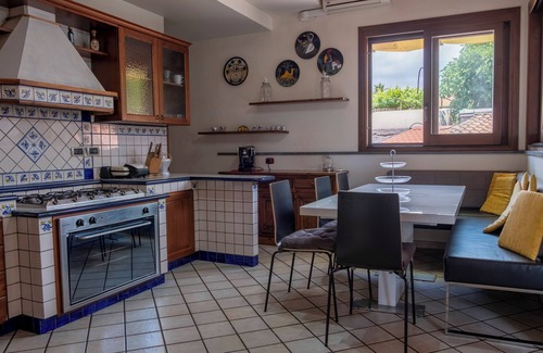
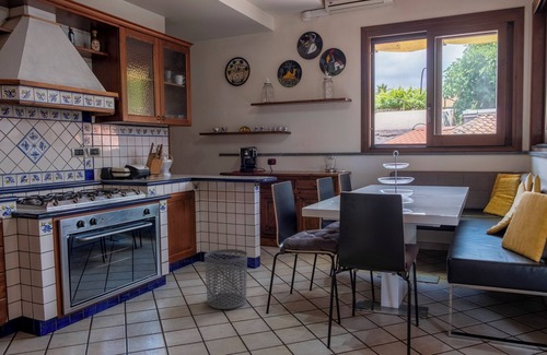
+ waste bin [203,248,248,310]
